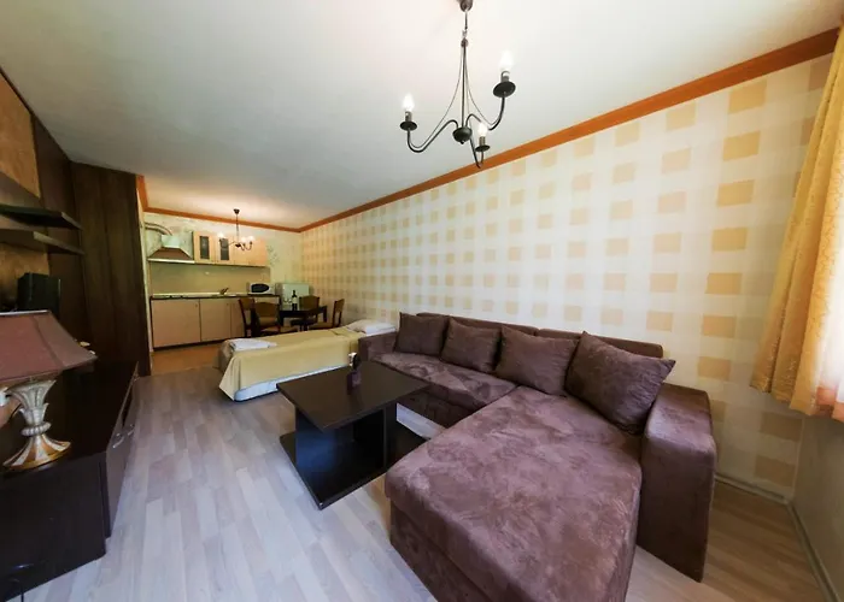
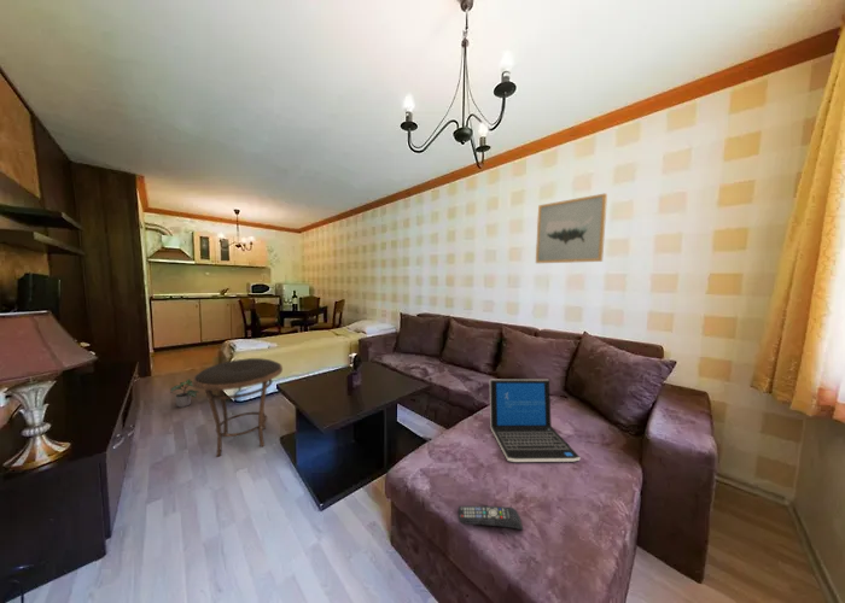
+ remote control [458,505,524,531]
+ potted plant [169,377,200,409]
+ side table [191,357,284,458]
+ wall art [535,192,608,264]
+ laptop [489,379,581,463]
